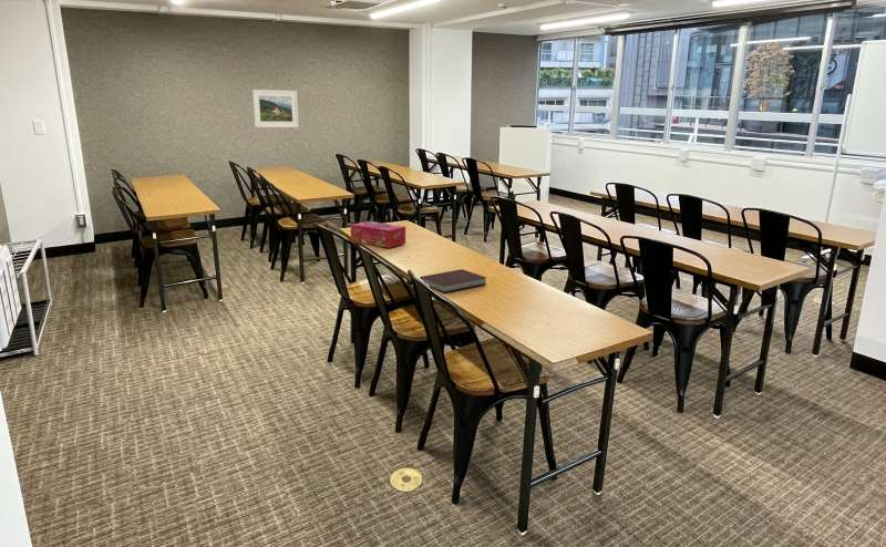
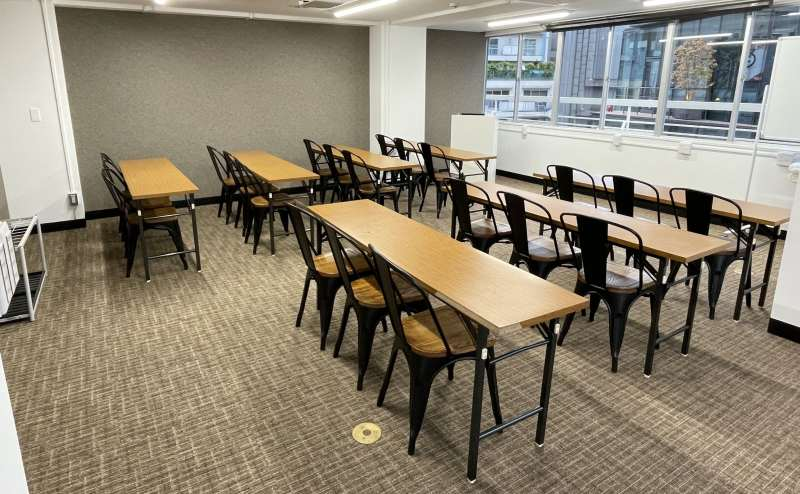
- tissue box [350,220,406,249]
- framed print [251,89,299,128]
- notebook [419,268,487,293]
